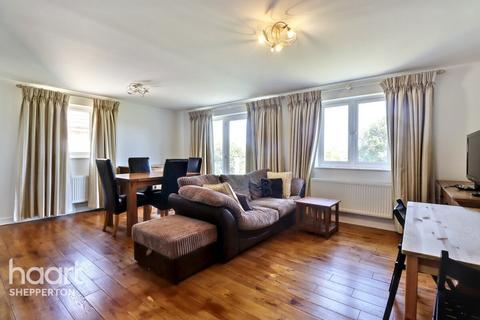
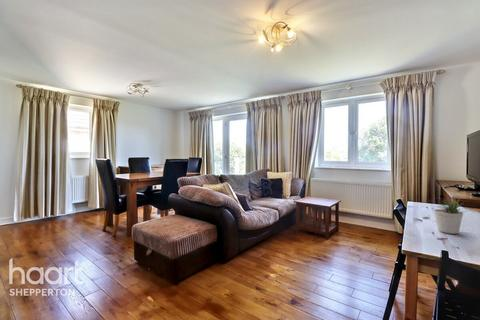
+ potted plant [433,197,467,235]
